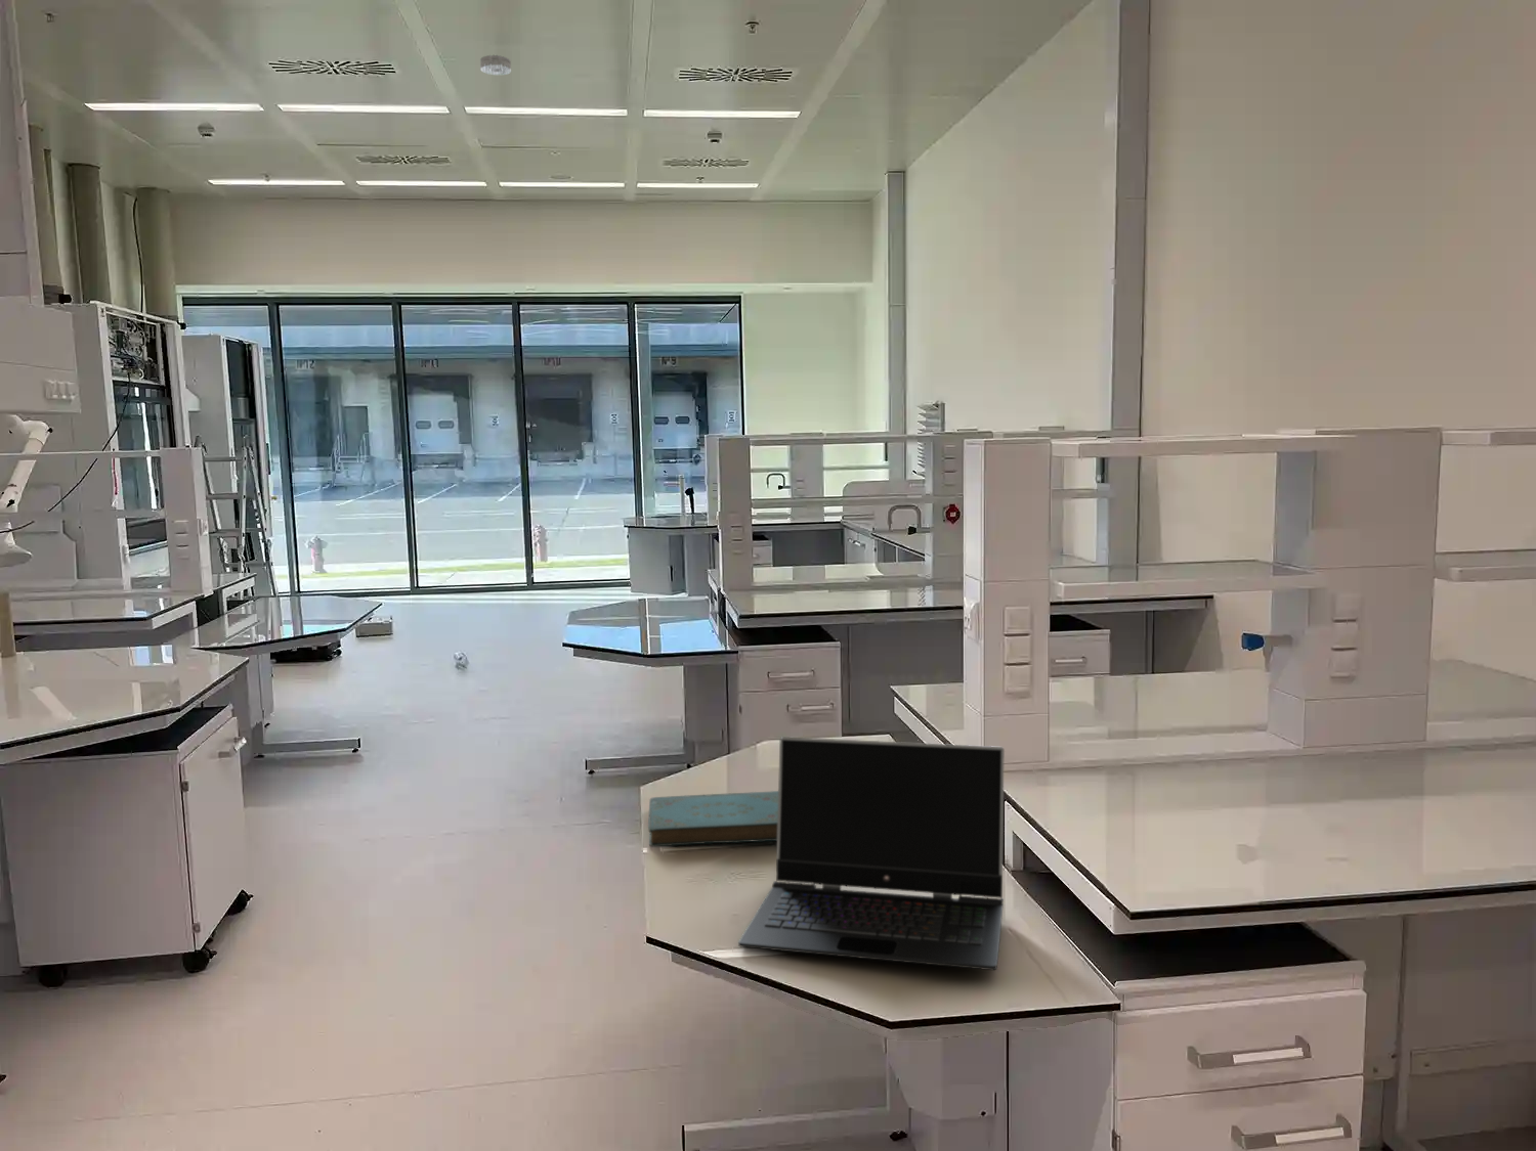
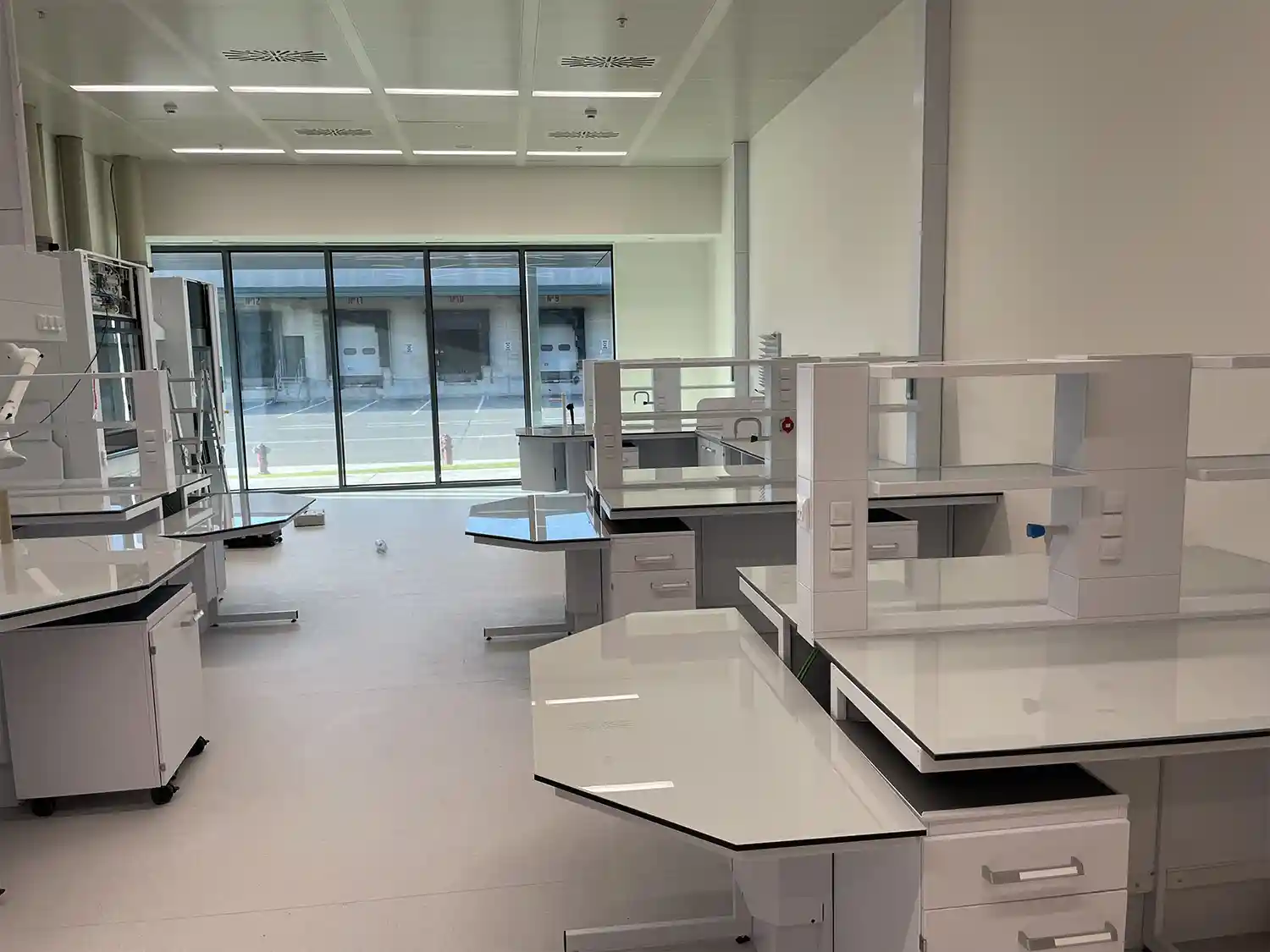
- book [647,789,778,849]
- smoke detector [479,54,512,76]
- laptop computer [738,735,1005,971]
